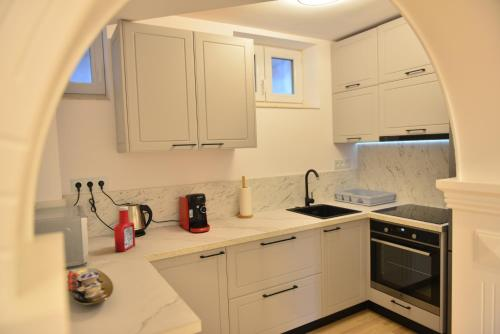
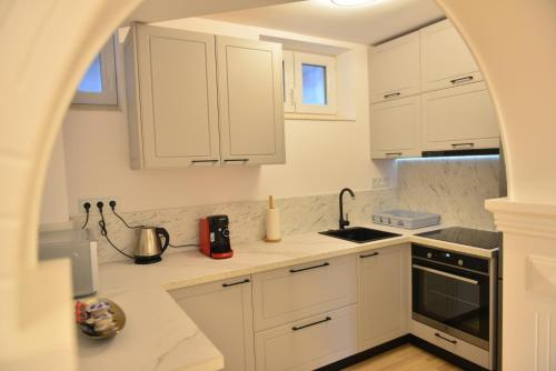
- soap bottle [113,205,136,253]
